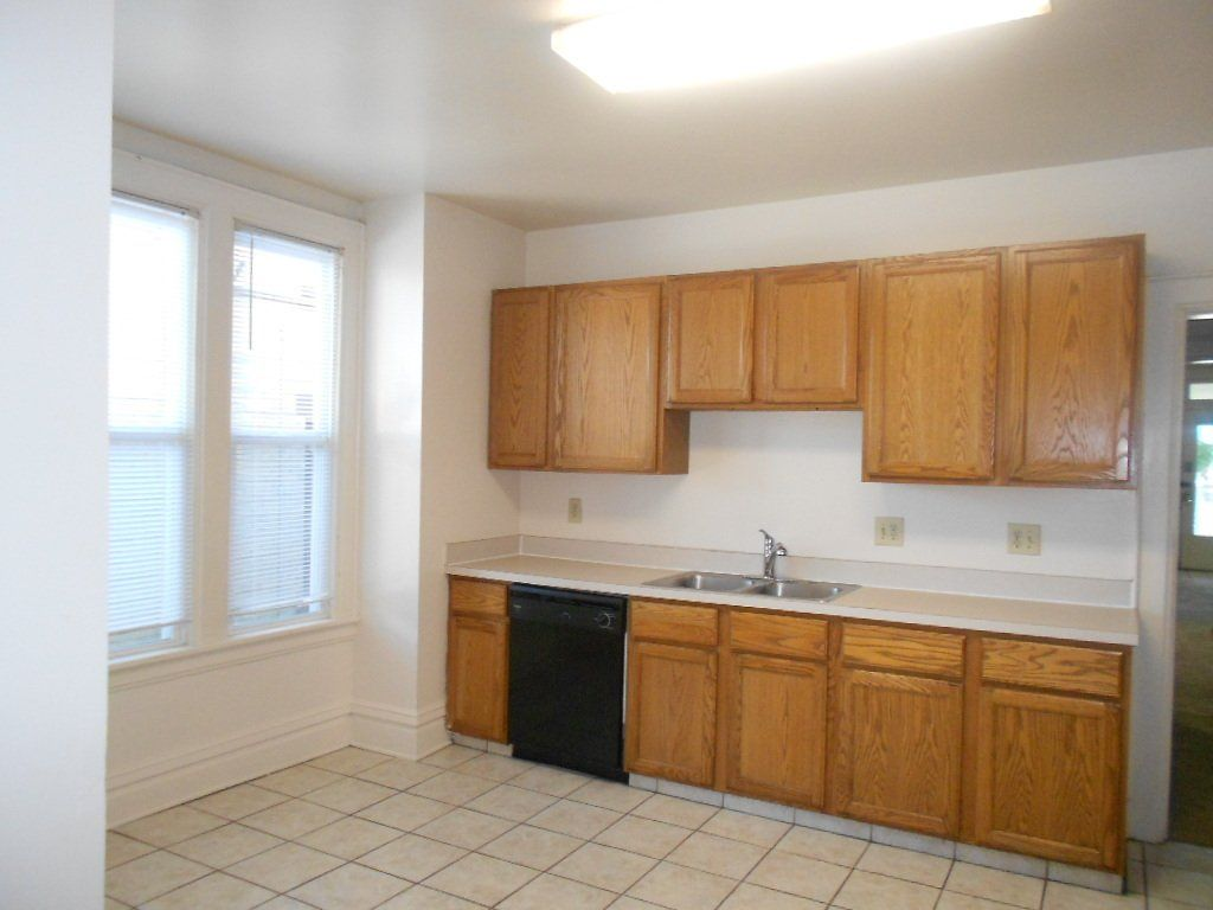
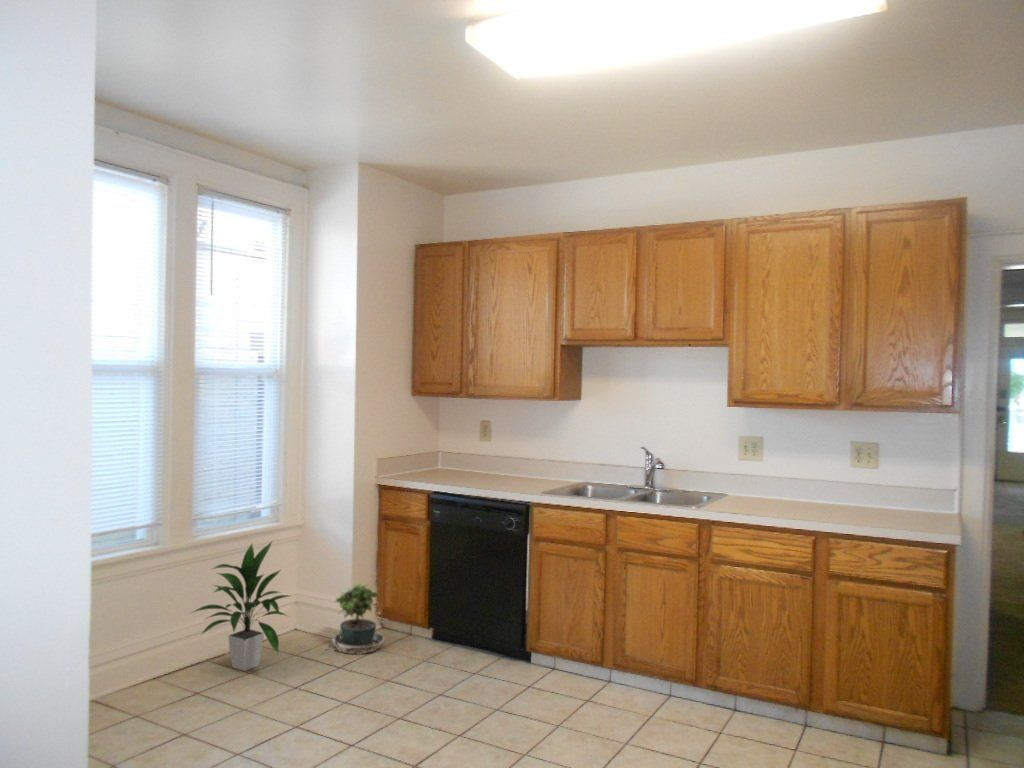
+ potted plant [316,582,386,656]
+ indoor plant [190,541,294,672]
